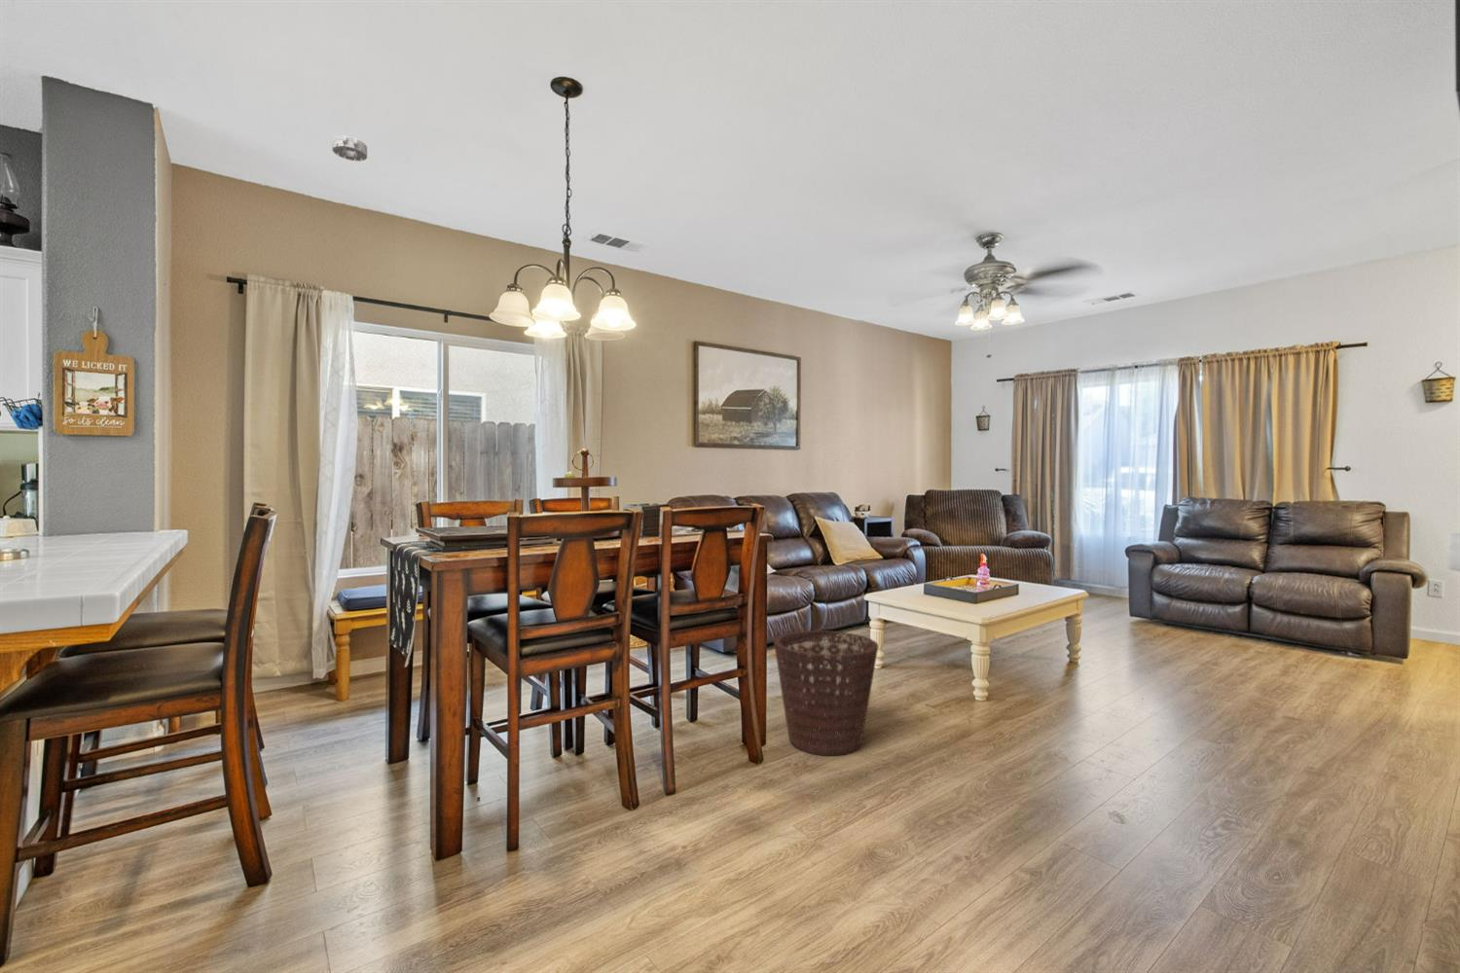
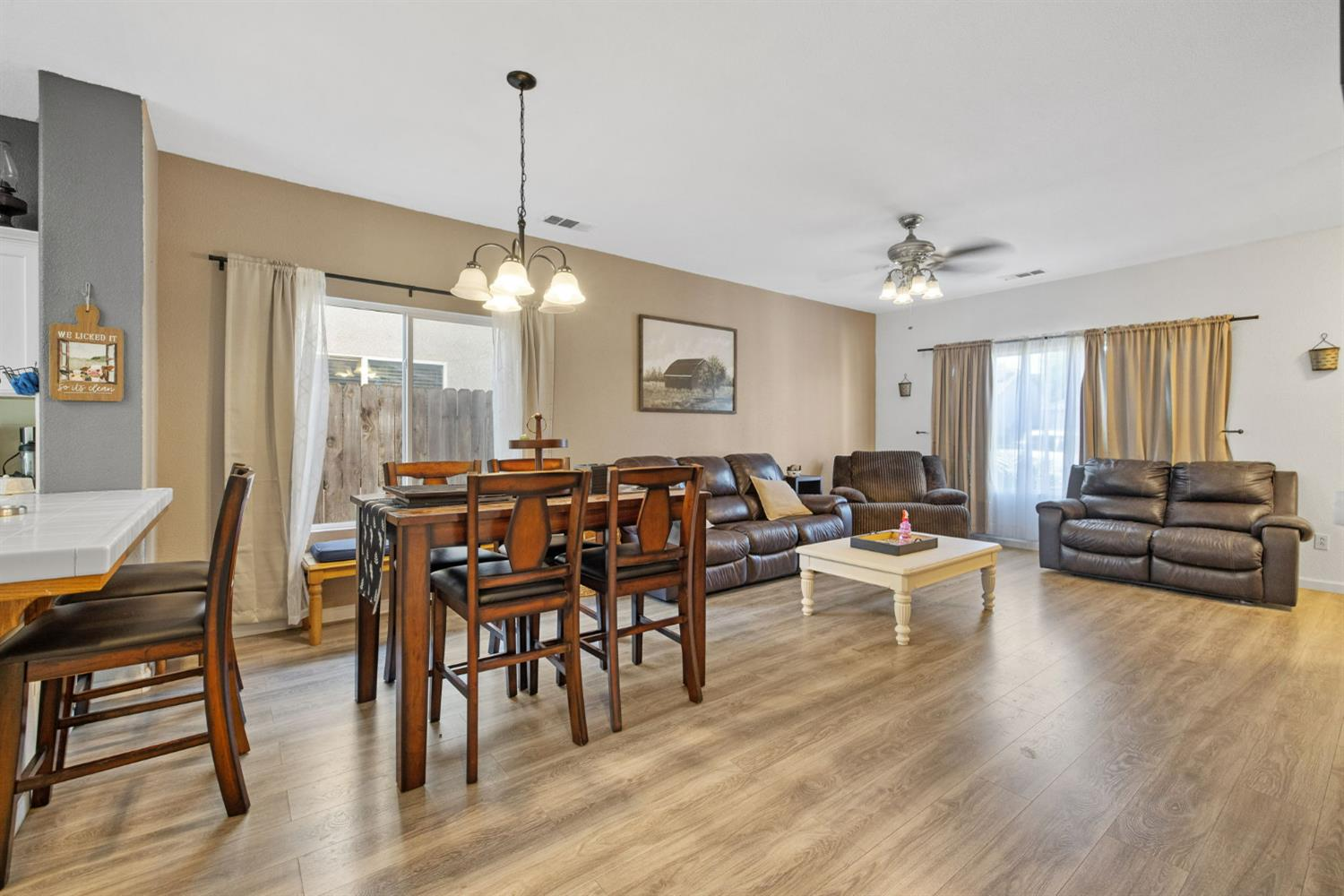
- smoke detector [331,135,368,163]
- basket [772,630,879,756]
